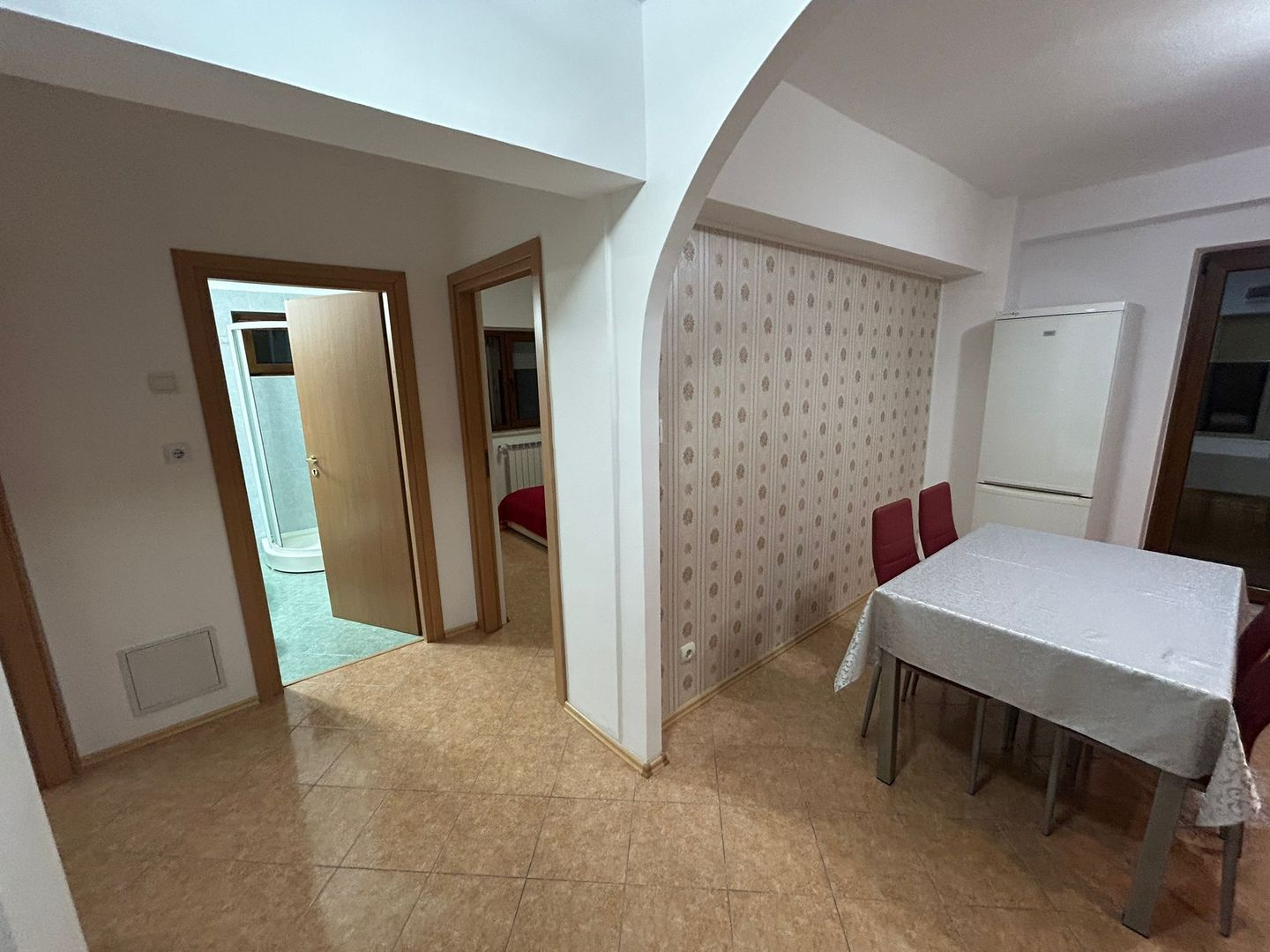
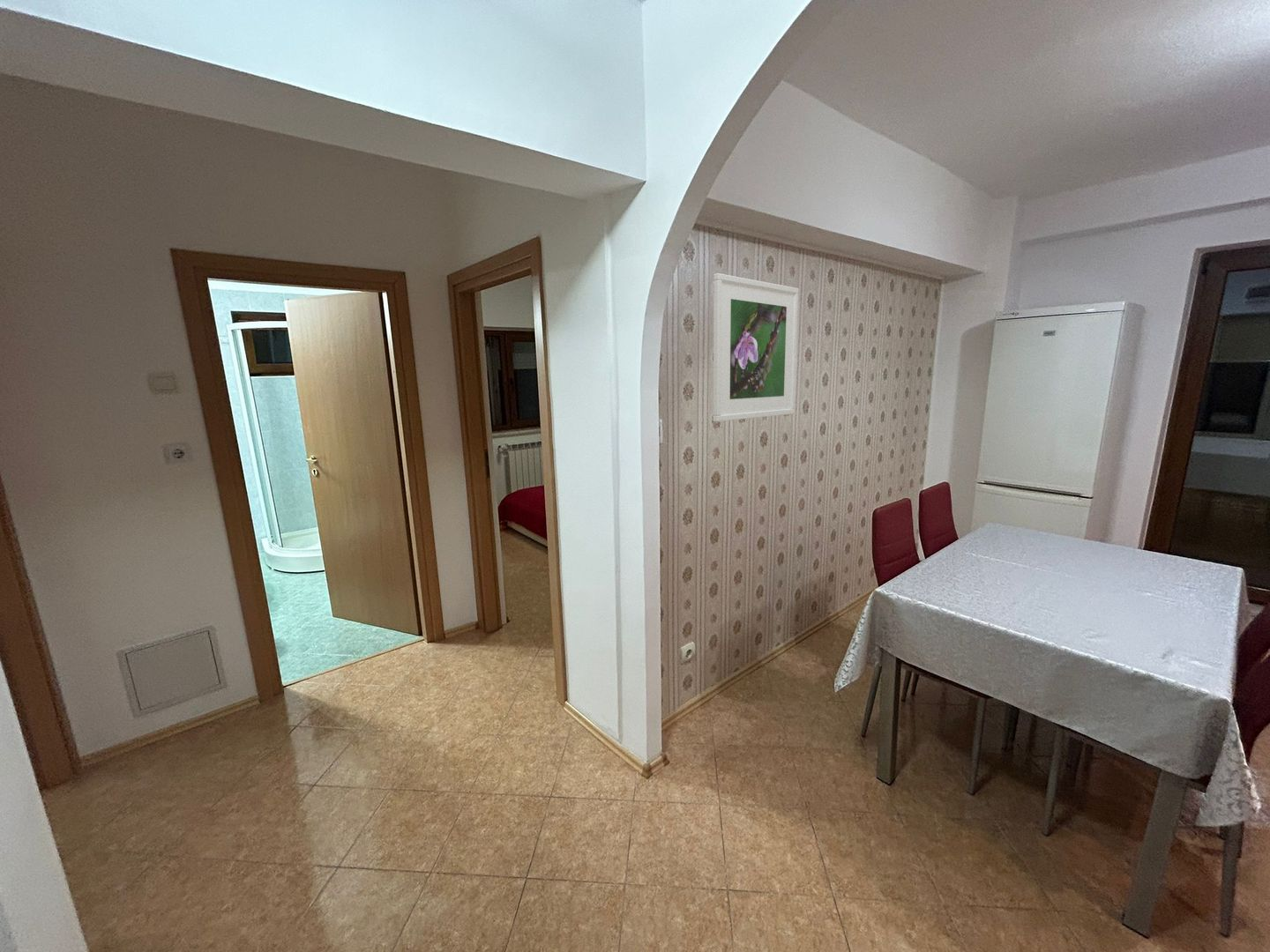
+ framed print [712,272,799,422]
